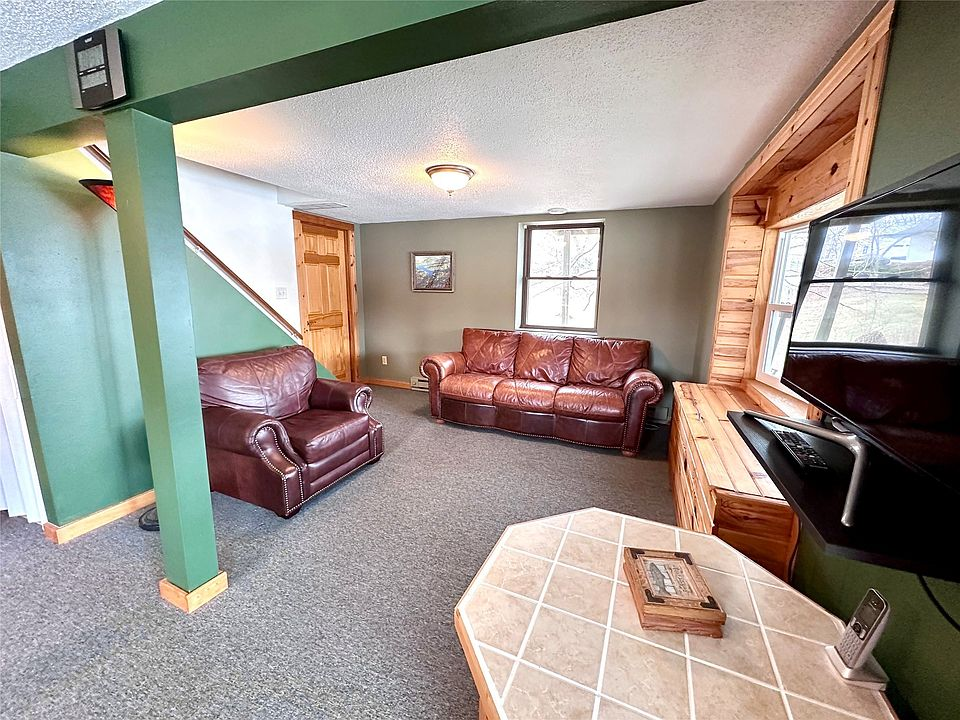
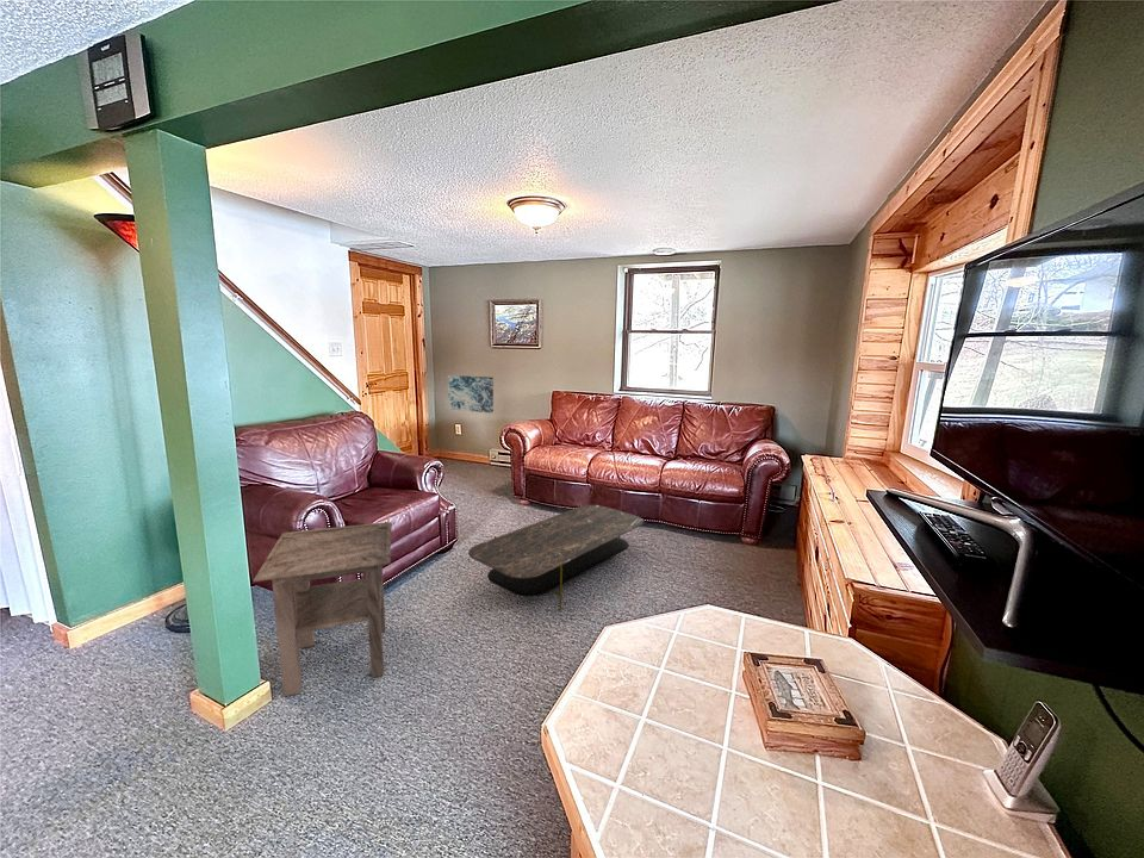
+ side table [253,521,392,697]
+ wall art [447,374,495,414]
+ coffee table [467,504,645,613]
